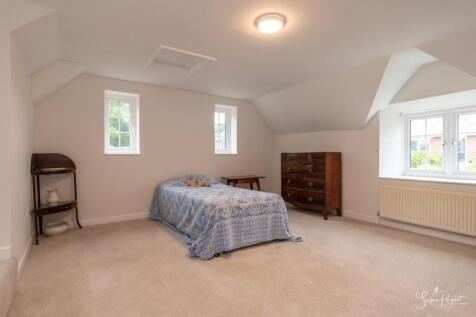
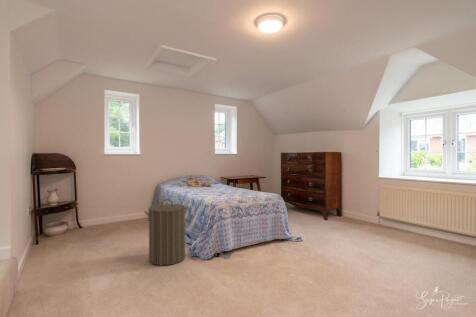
+ laundry hamper [143,198,190,266]
